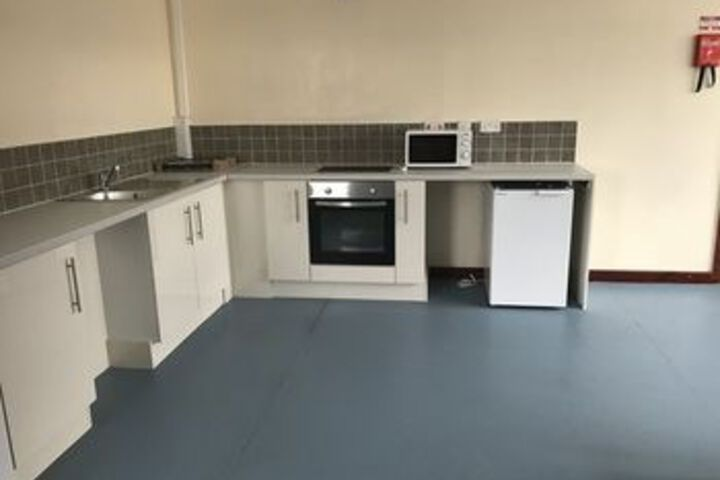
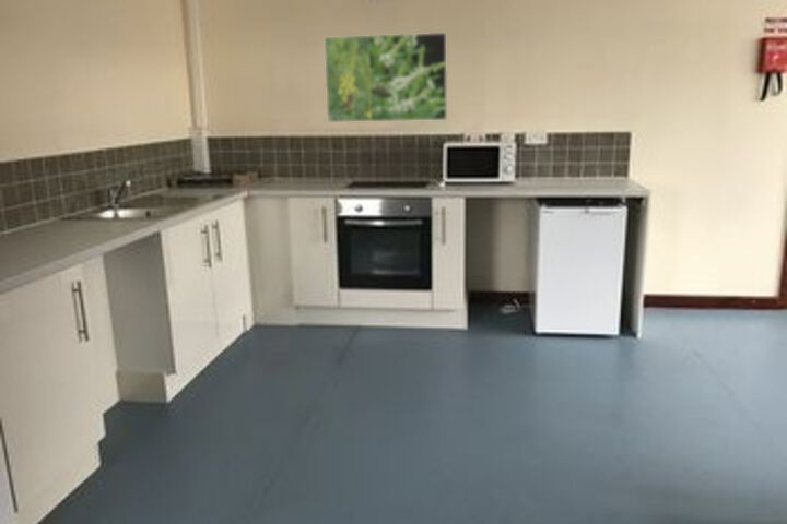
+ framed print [324,32,448,123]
